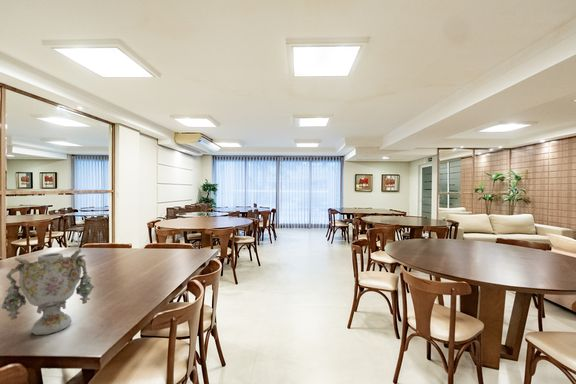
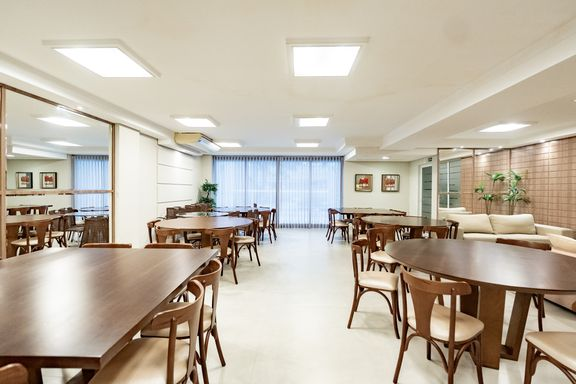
- vase [0,247,95,336]
